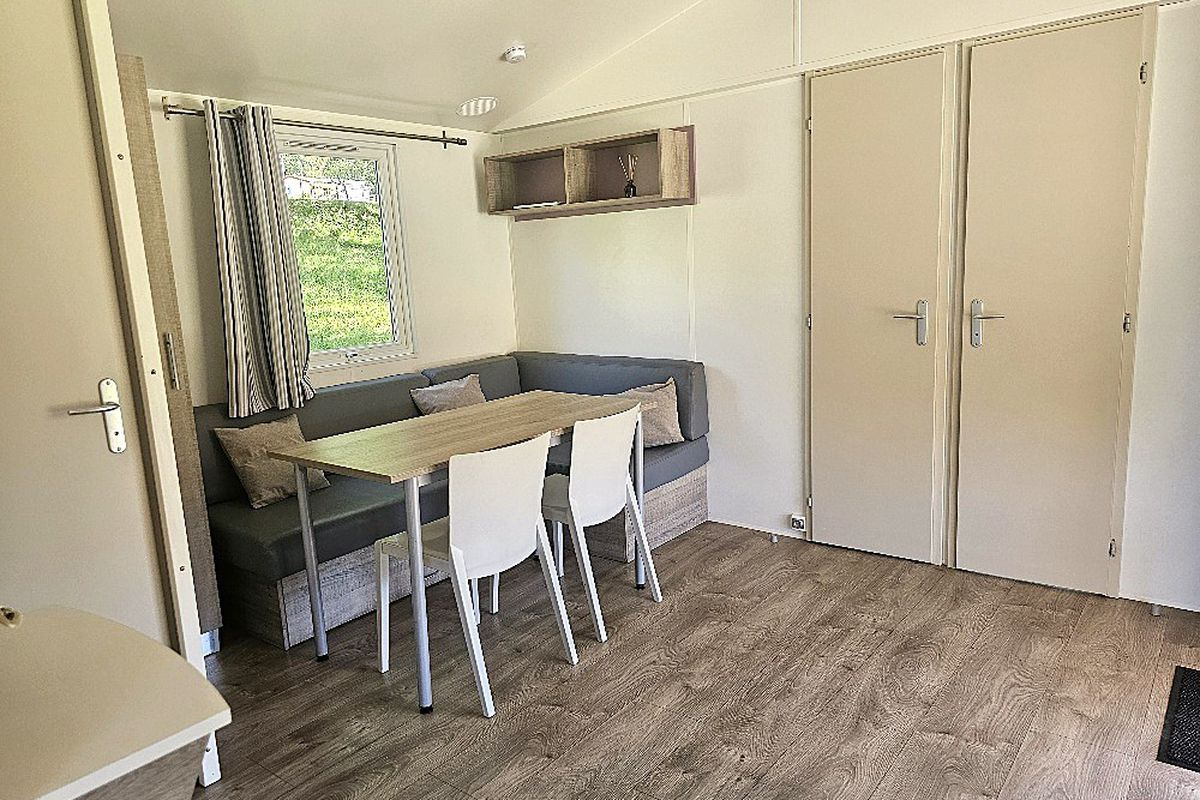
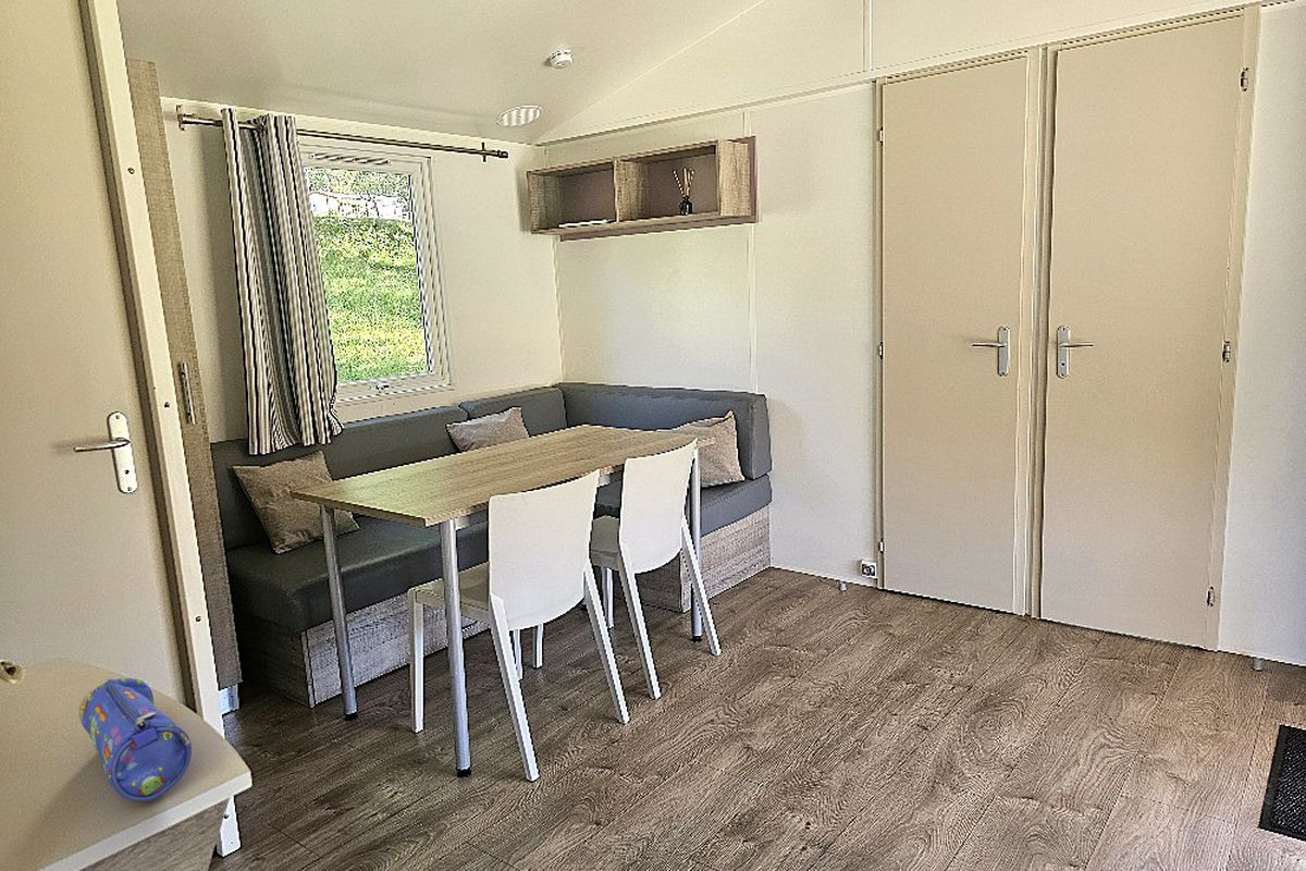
+ pencil case [78,677,193,802]
